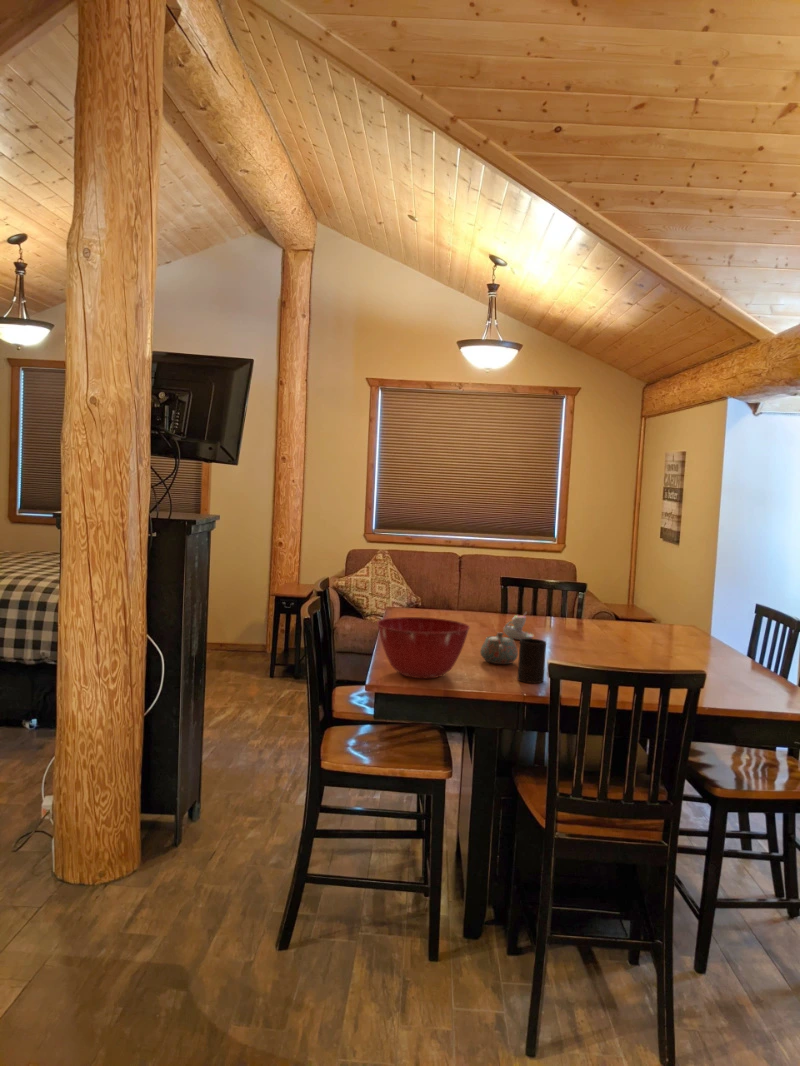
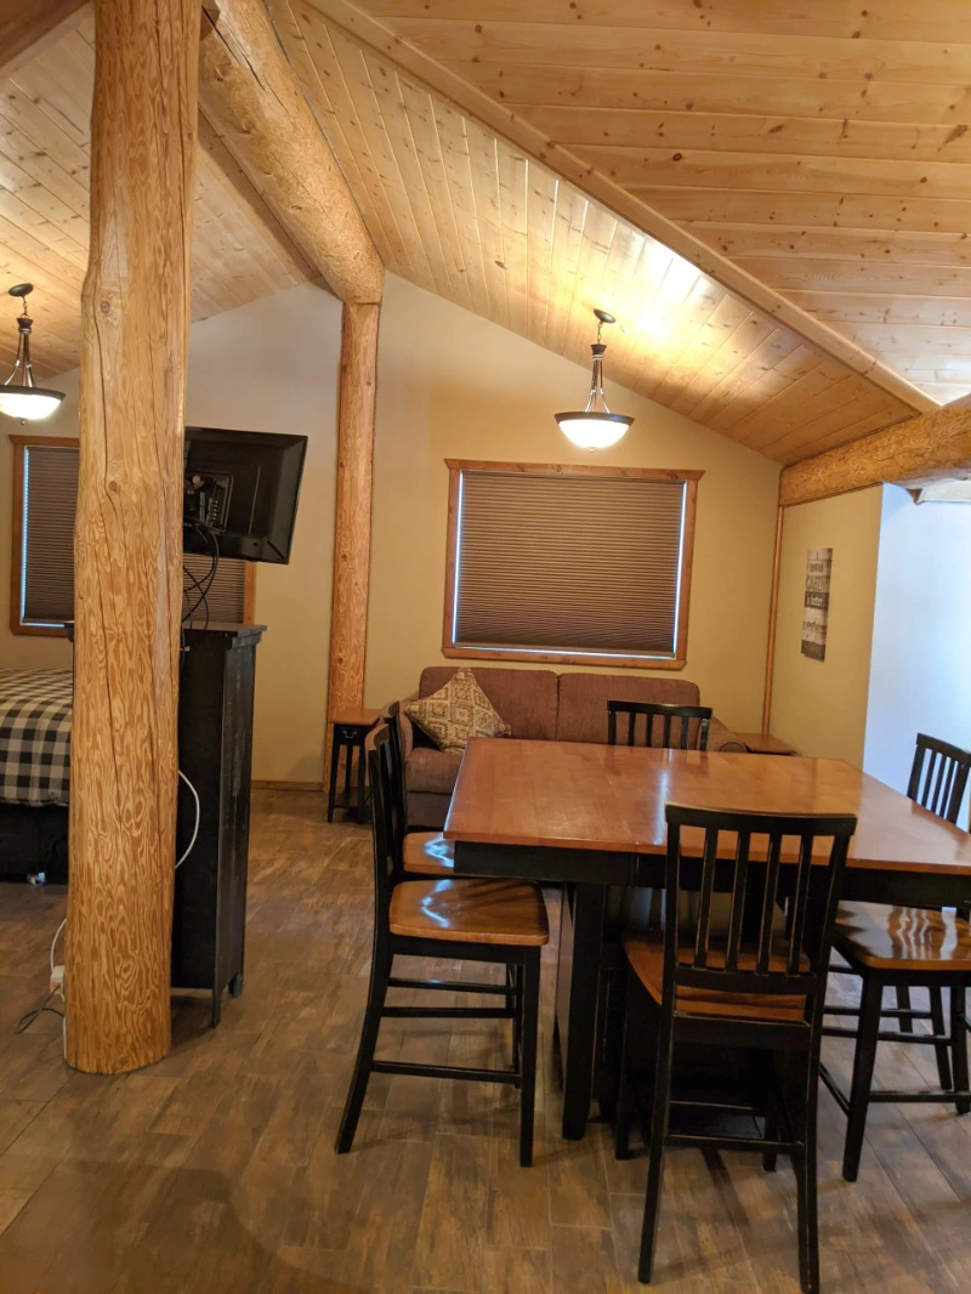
- teapot [479,631,519,665]
- cup [516,638,547,684]
- candle [502,611,535,641]
- mixing bowl [376,616,471,679]
